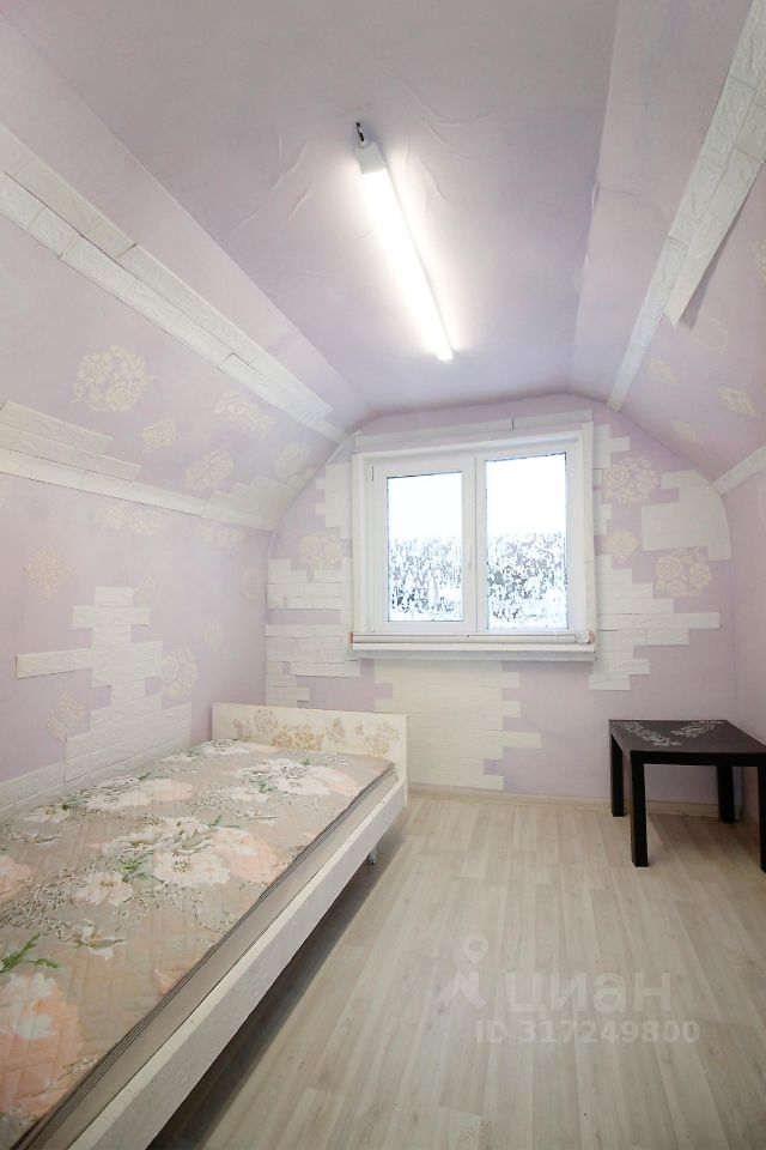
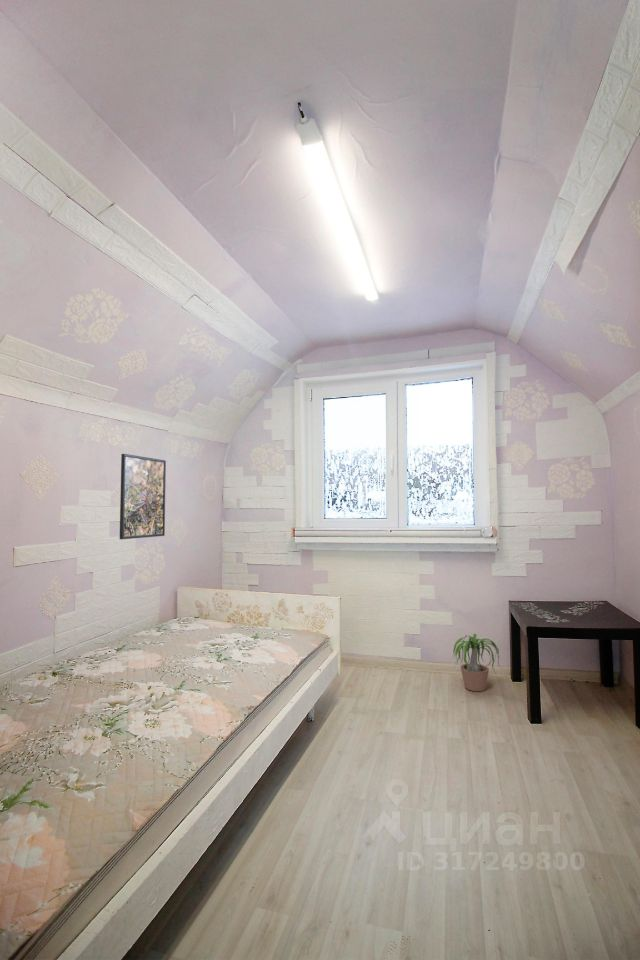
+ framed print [119,453,167,540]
+ potted plant [449,633,504,692]
